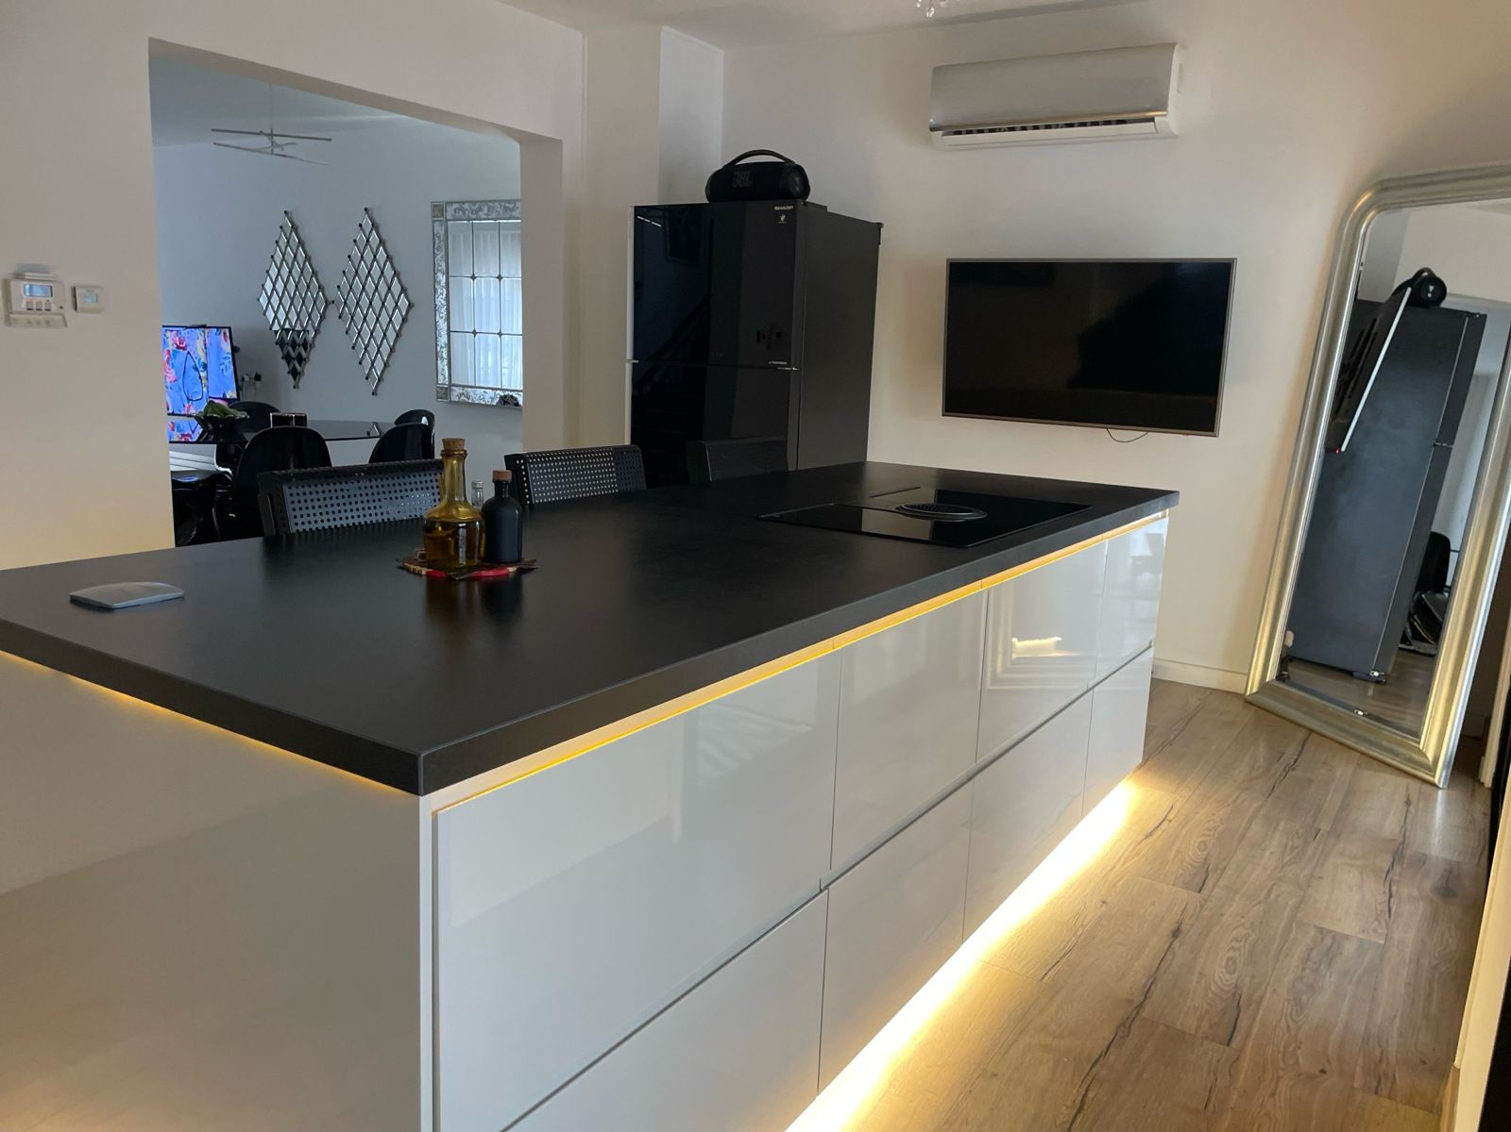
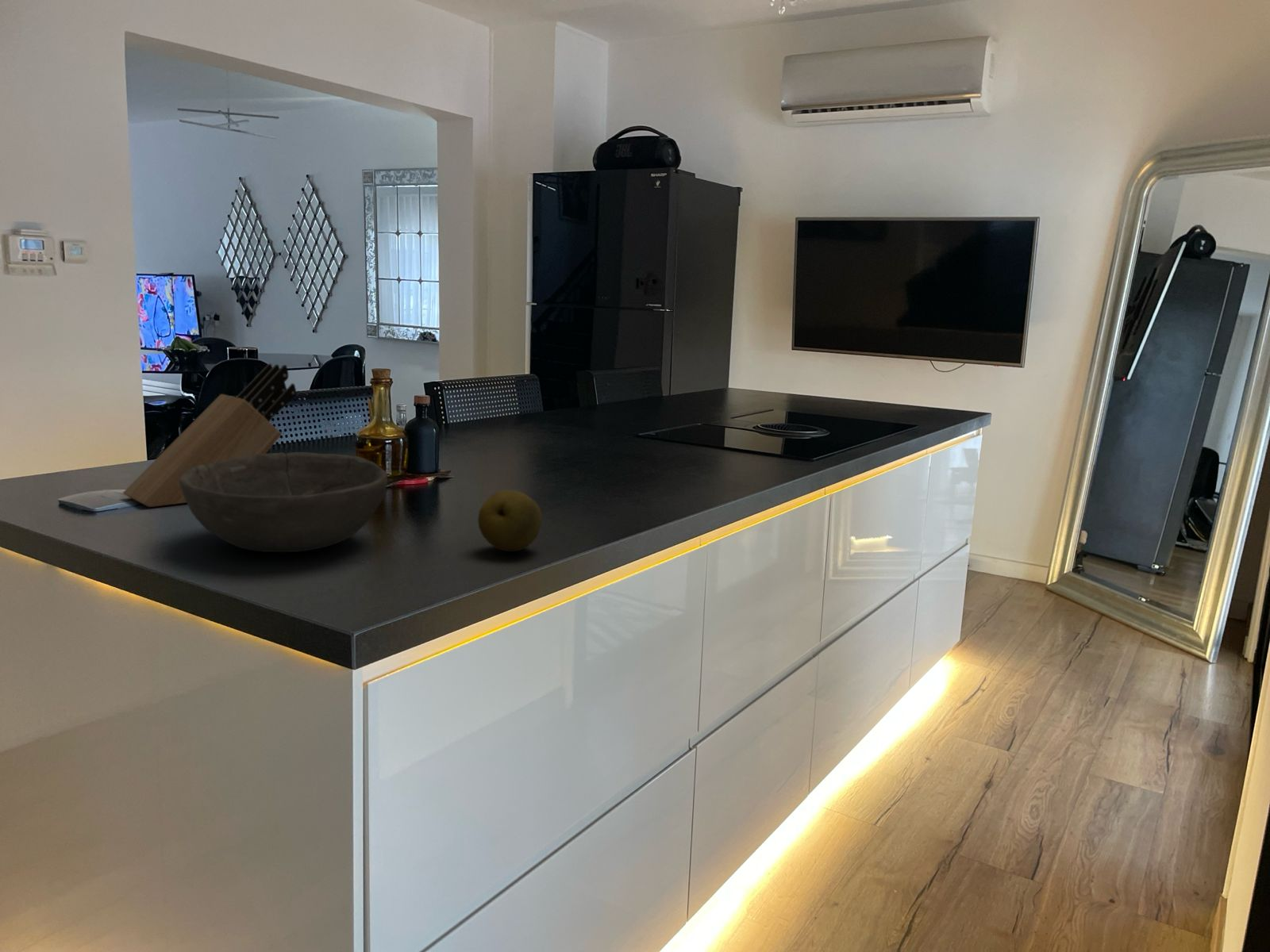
+ knife block [122,363,297,508]
+ fruit [477,489,542,552]
+ bowl [179,451,389,553]
